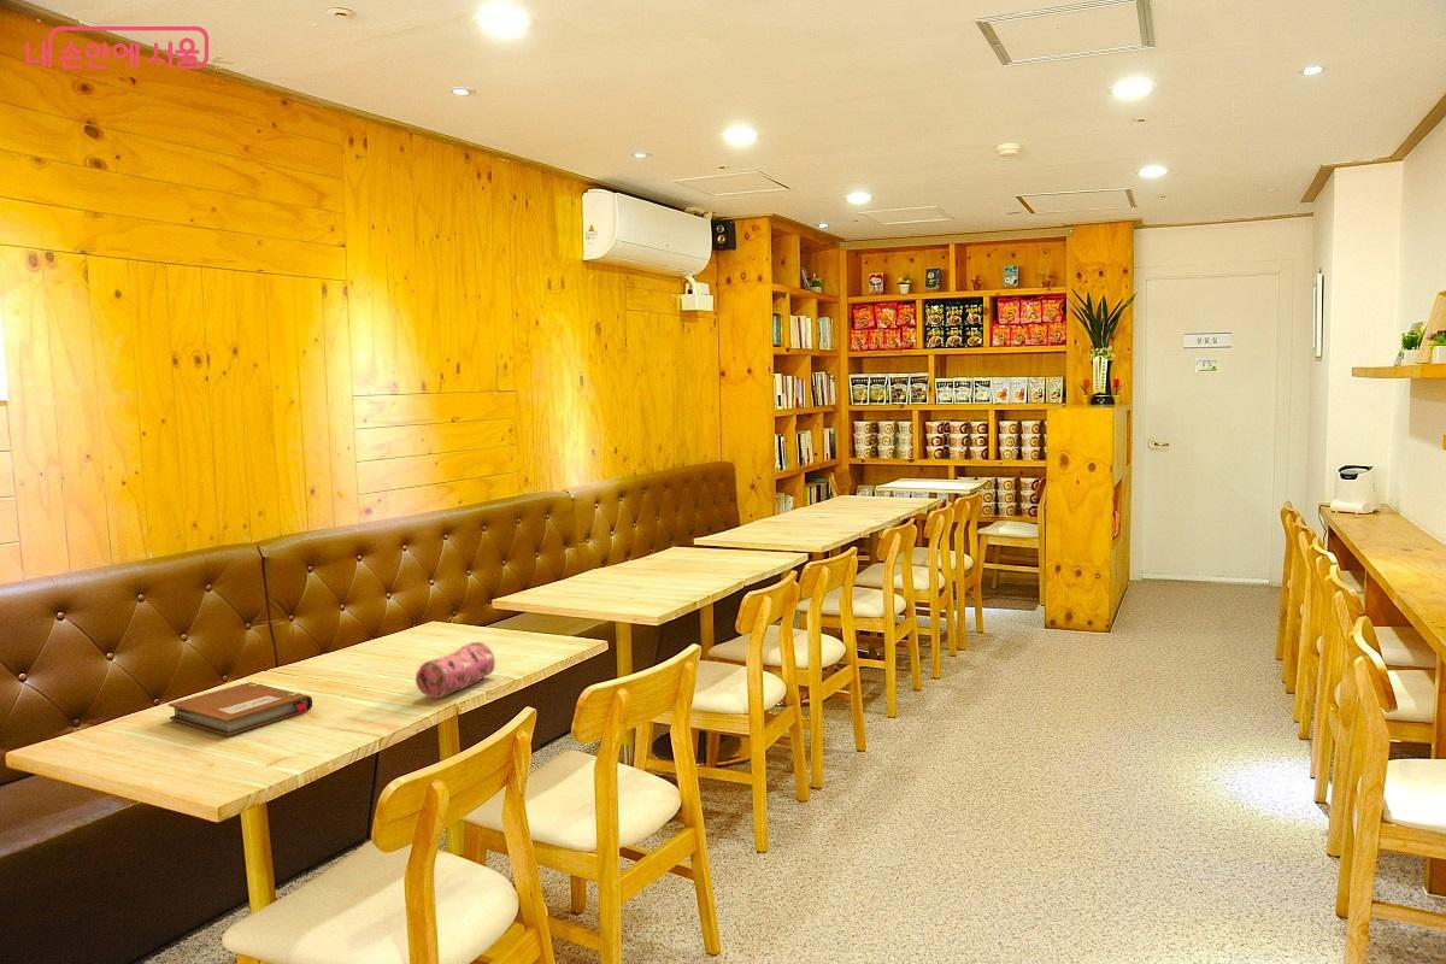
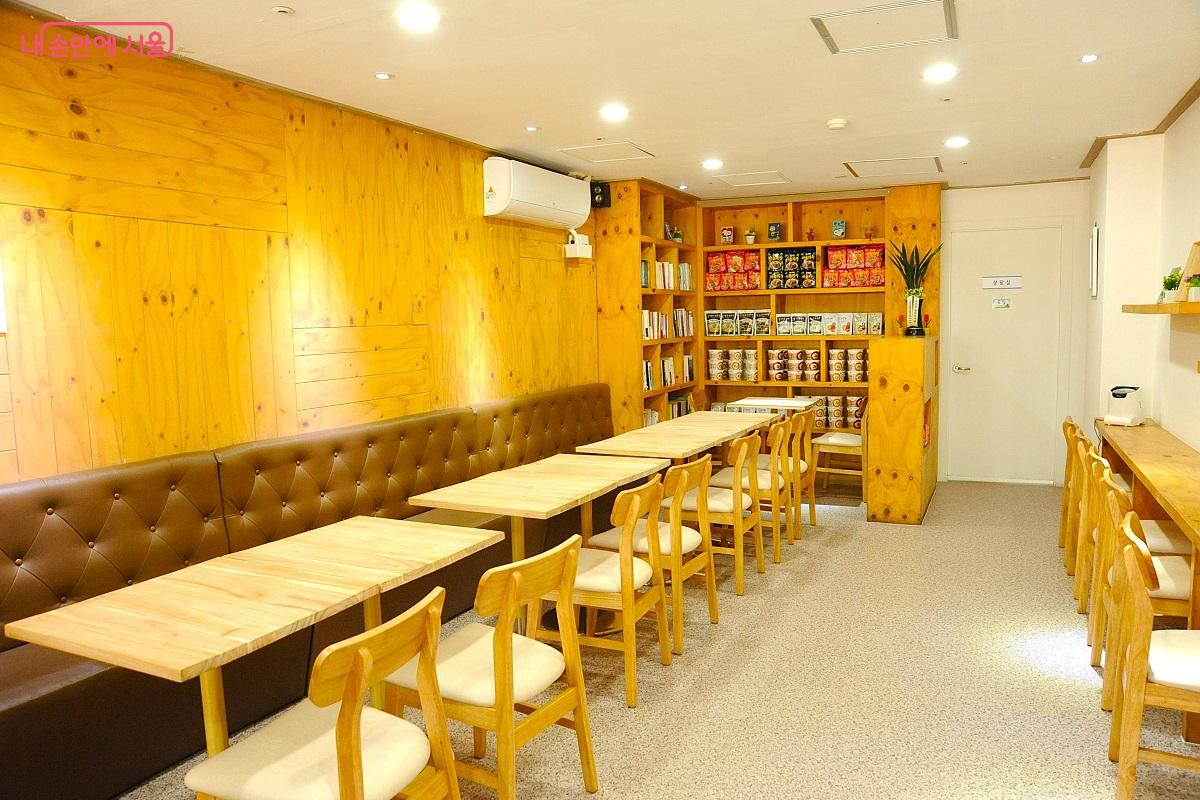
- notebook [167,681,313,737]
- pencil case [415,641,496,699]
